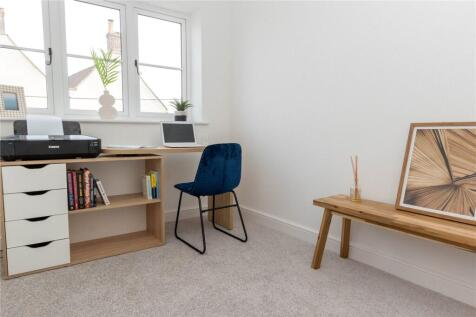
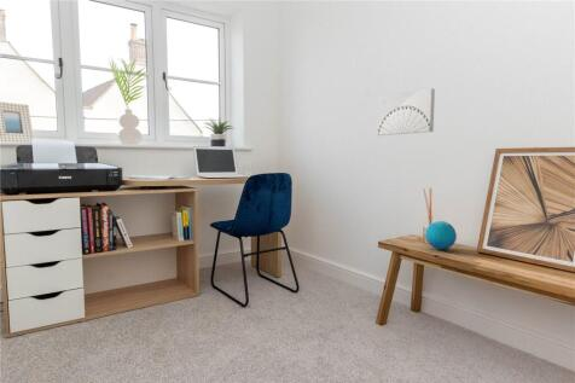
+ wall art [377,87,436,137]
+ decorative orb [425,220,458,251]
